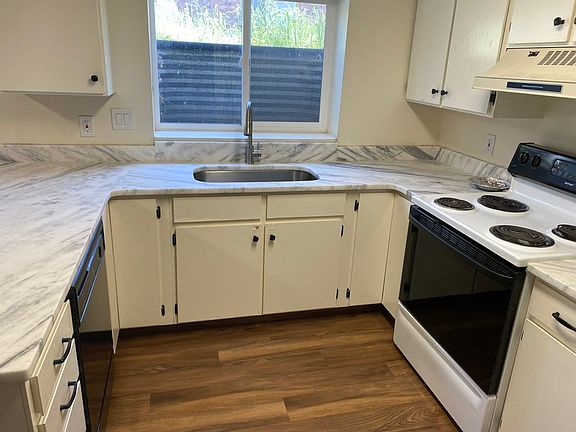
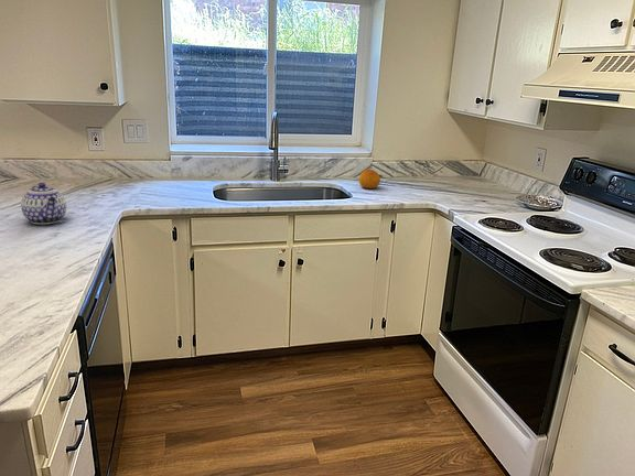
+ fruit [358,169,381,190]
+ teapot [20,182,67,225]
